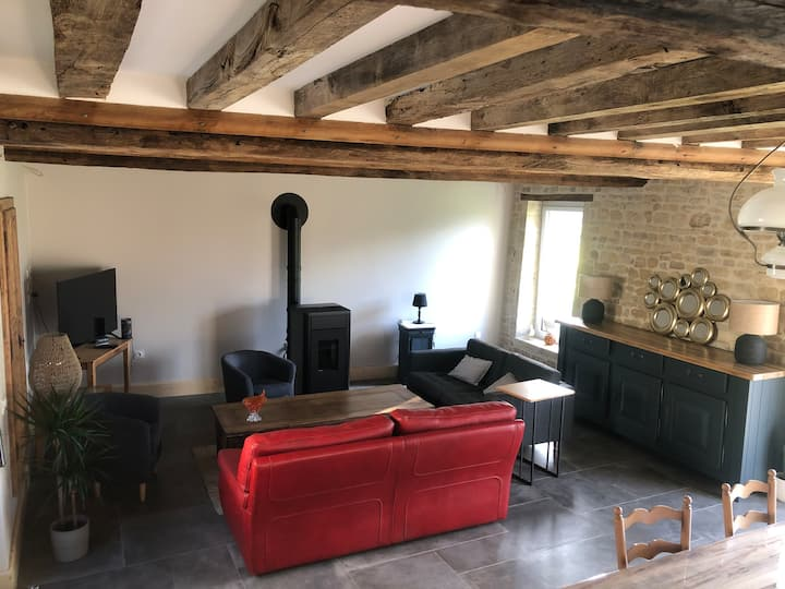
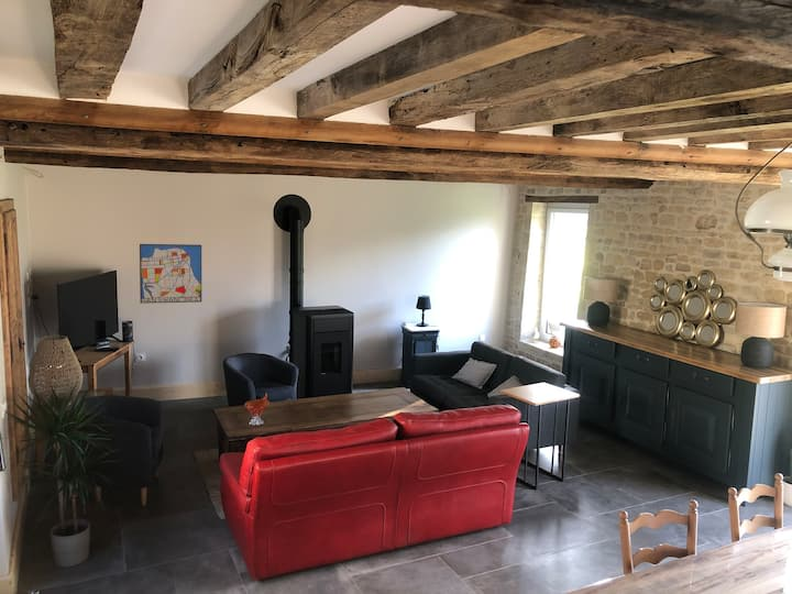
+ wall art [139,243,202,305]
